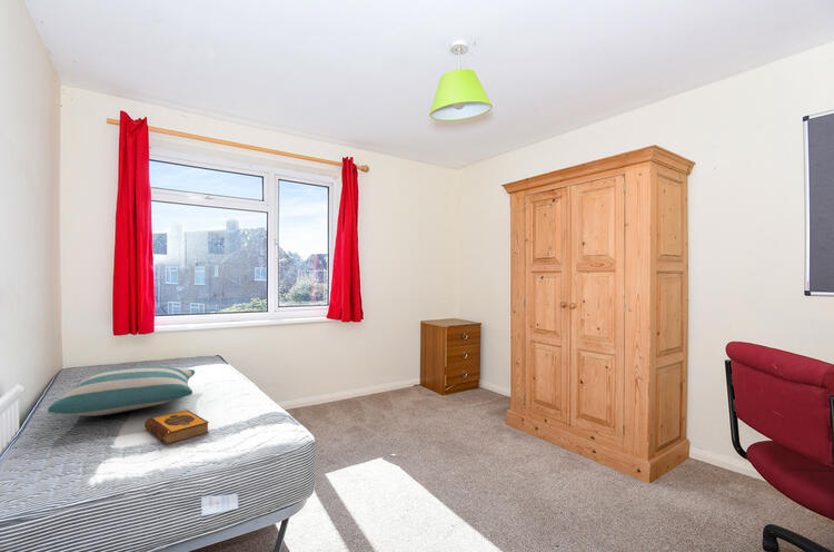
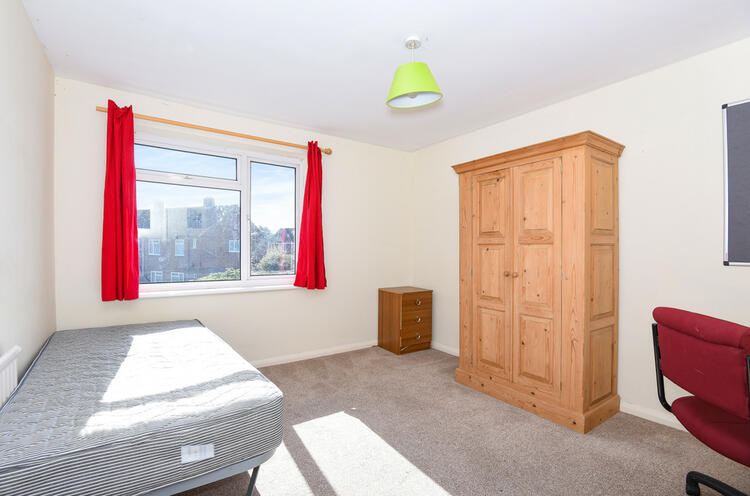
- pillow [47,365,196,417]
- hardback book [143,408,210,445]
